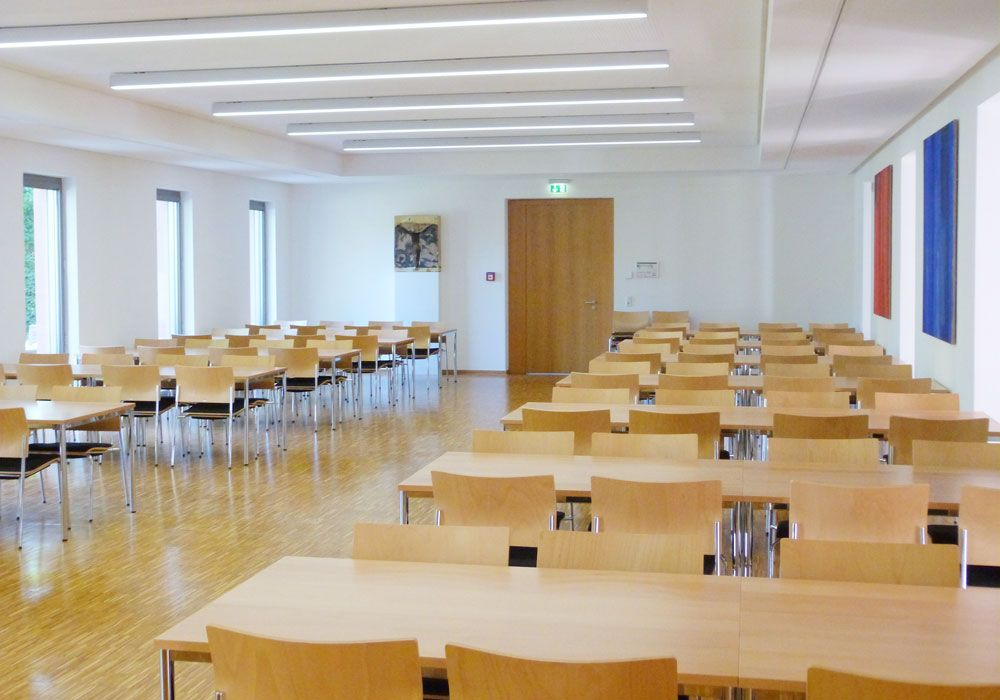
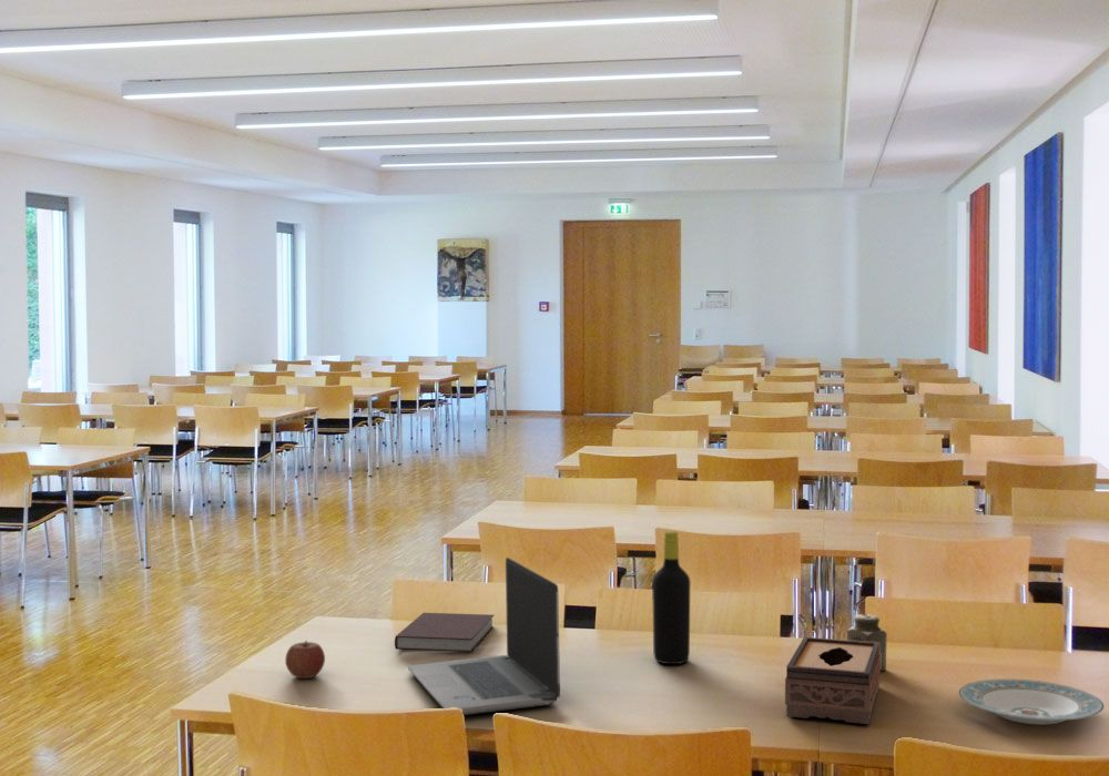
+ tissue box [784,636,882,725]
+ notebook [394,612,495,653]
+ bottle [651,530,691,665]
+ apple [284,640,326,680]
+ salt shaker [846,613,888,672]
+ plate [957,678,1106,725]
+ laptop computer [407,557,561,716]
